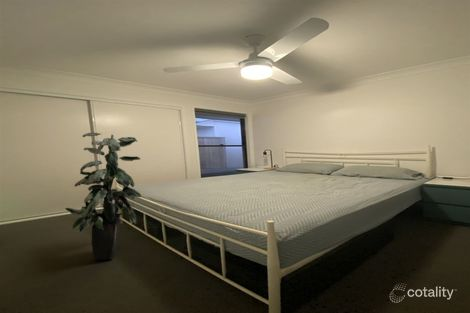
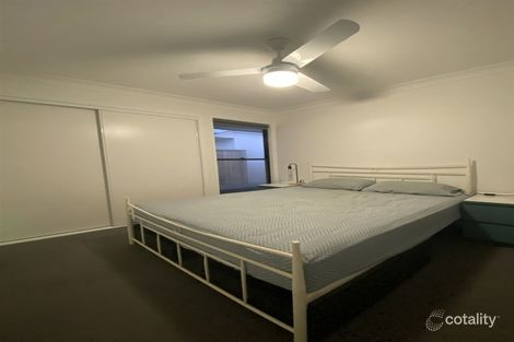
- indoor plant [64,132,142,261]
